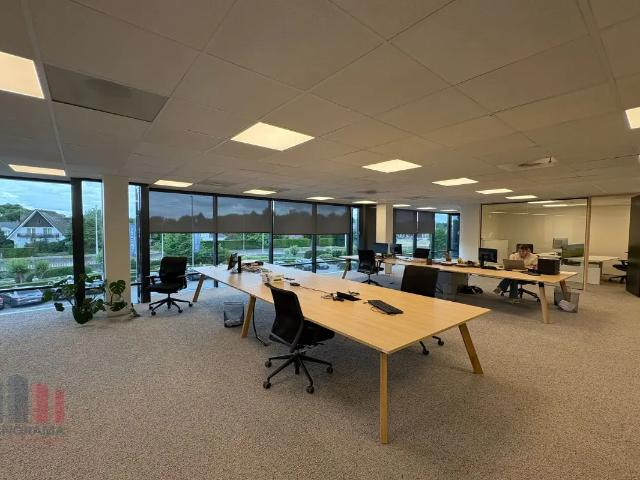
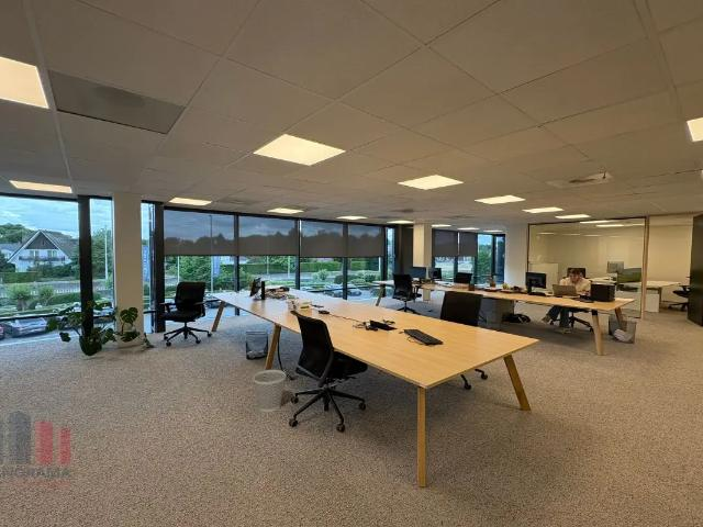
+ wastebasket [252,369,287,413]
